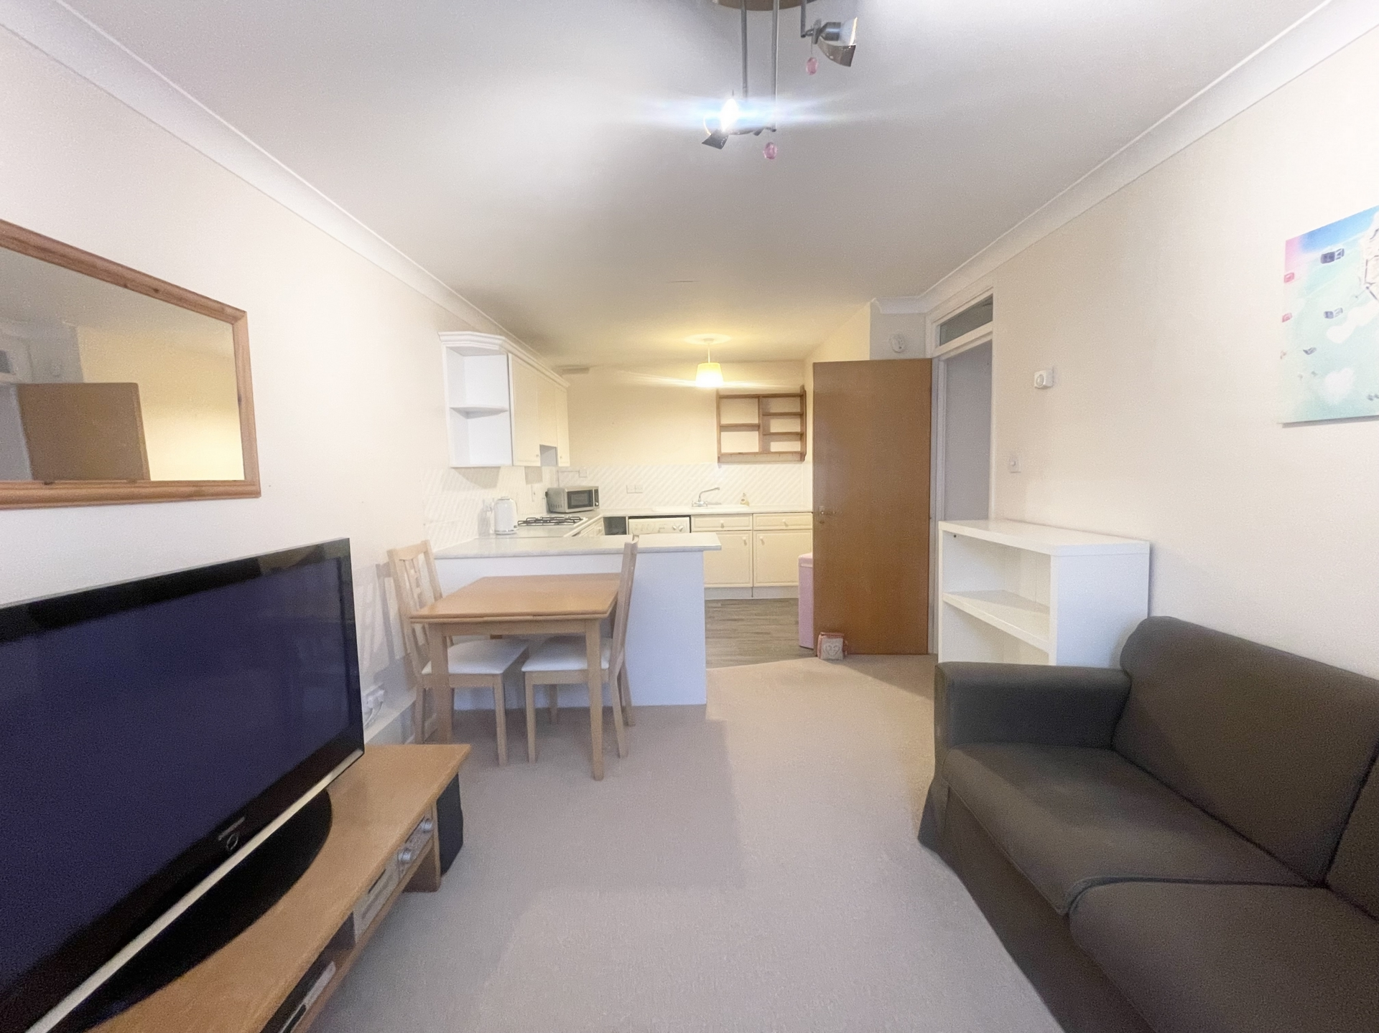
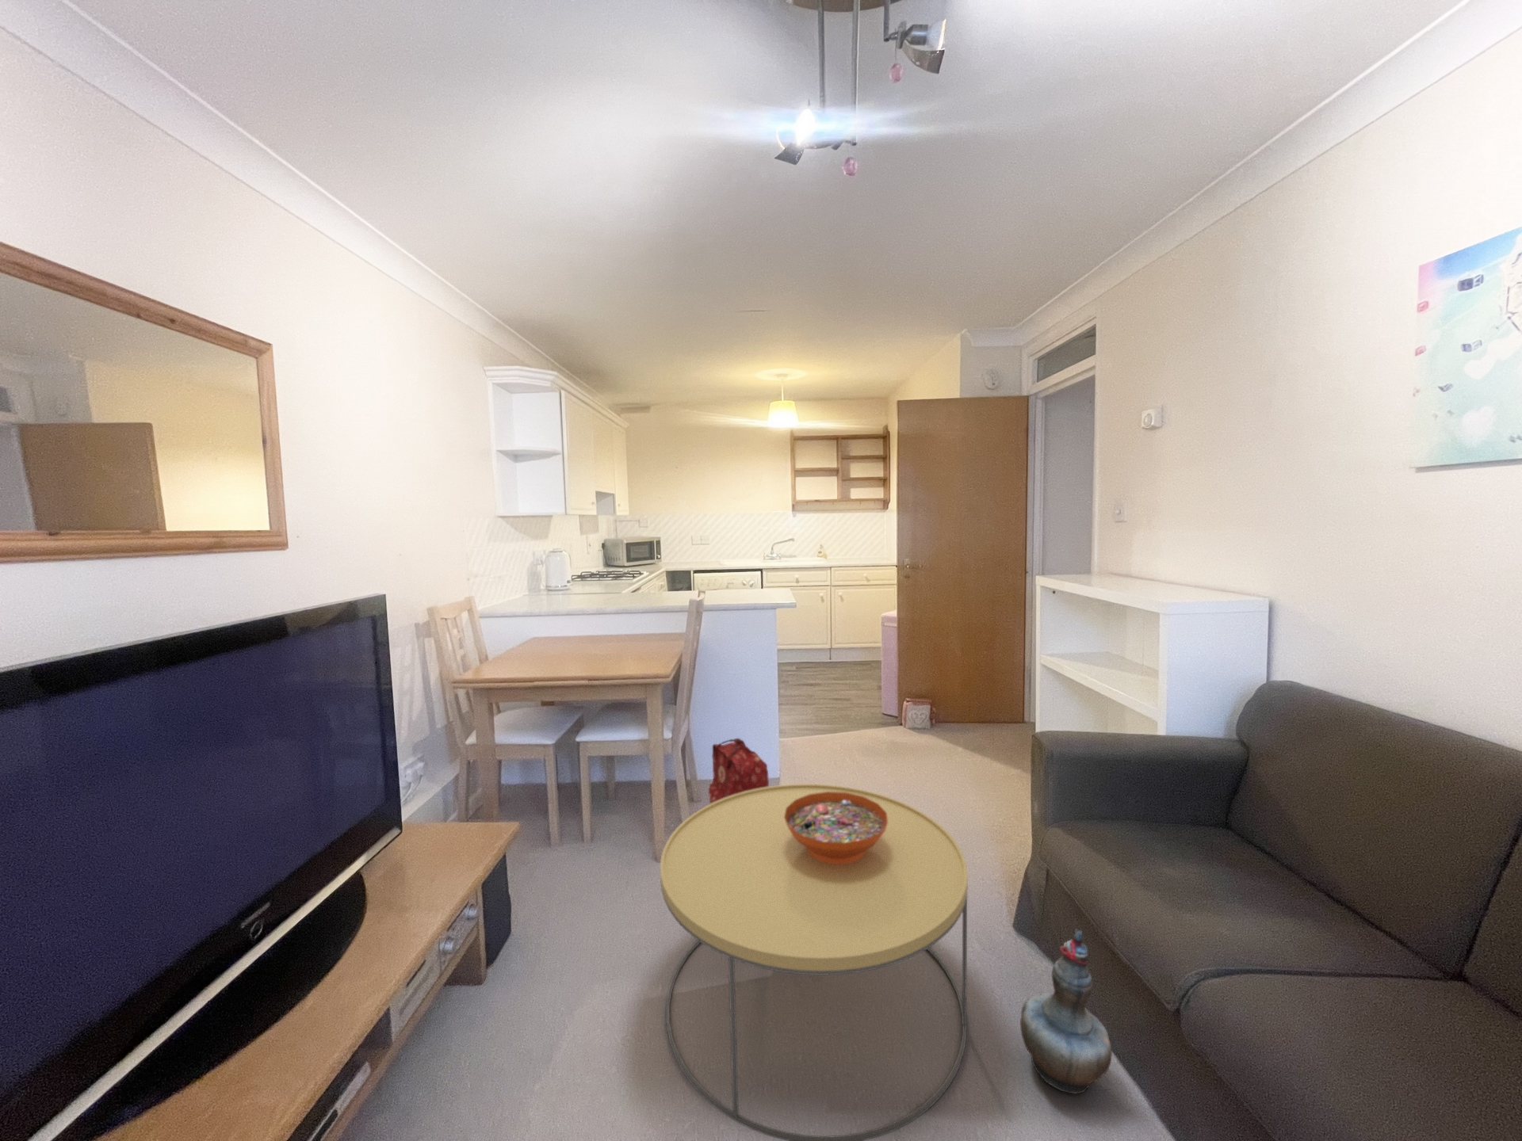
+ decorative vase [1020,926,1113,1095]
+ backpack [708,737,769,804]
+ coffee table [659,783,968,1141]
+ decorative bowl [785,791,888,864]
